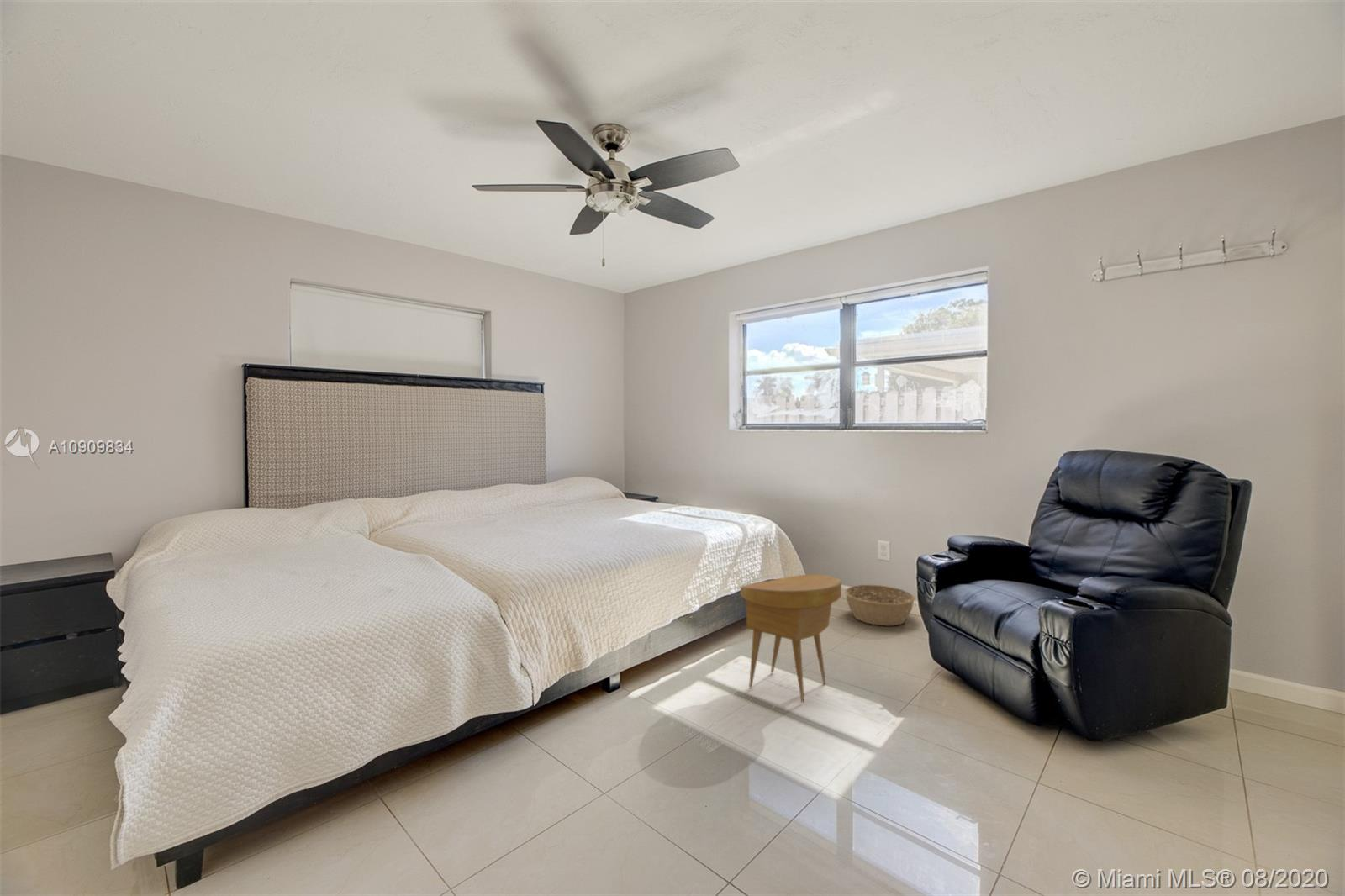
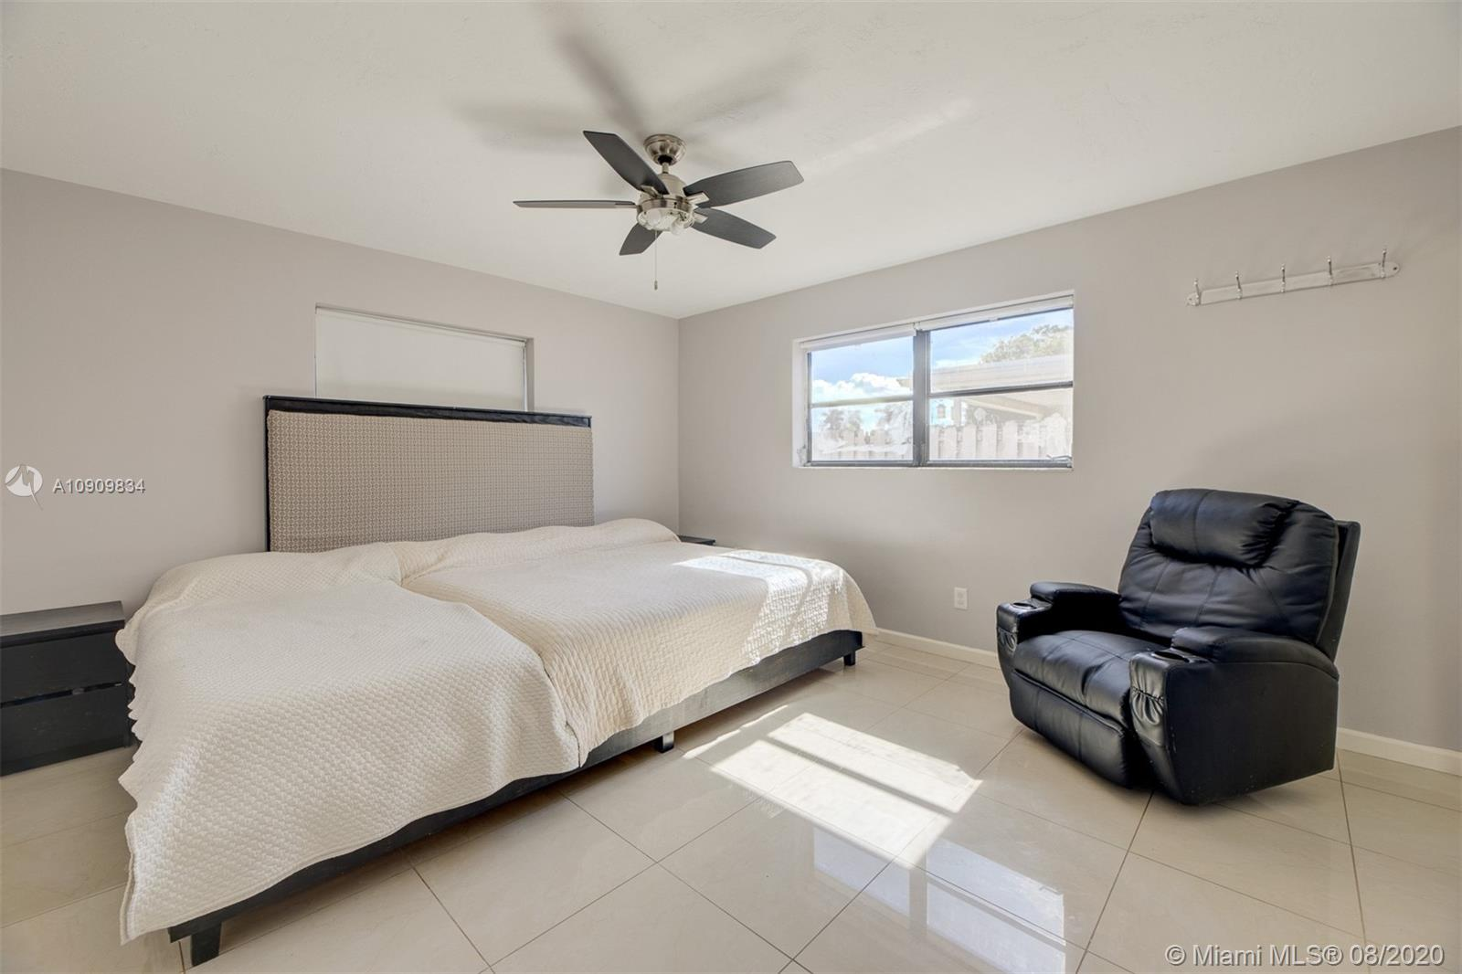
- side table [740,573,842,704]
- basket [844,584,915,627]
